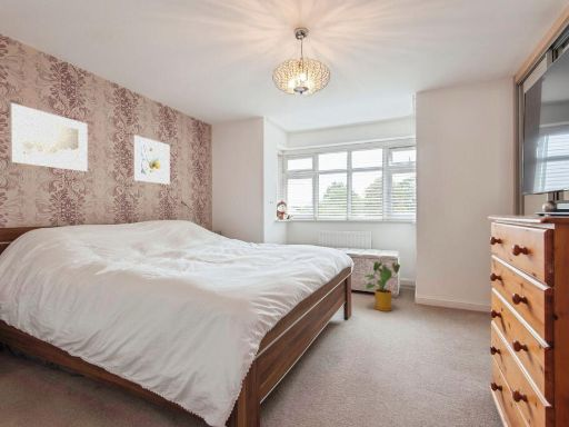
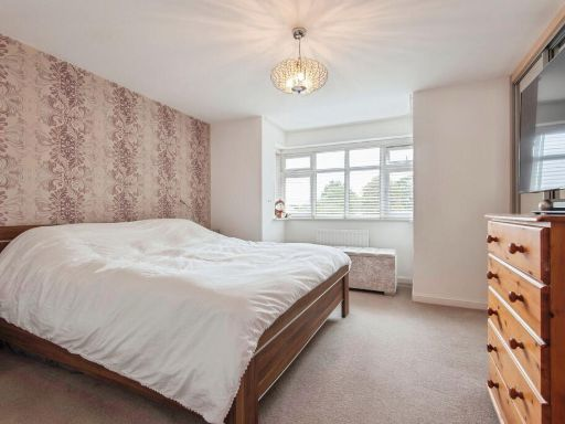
- house plant [363,260,401,312]
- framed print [132,135,171,186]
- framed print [9,102,89,172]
